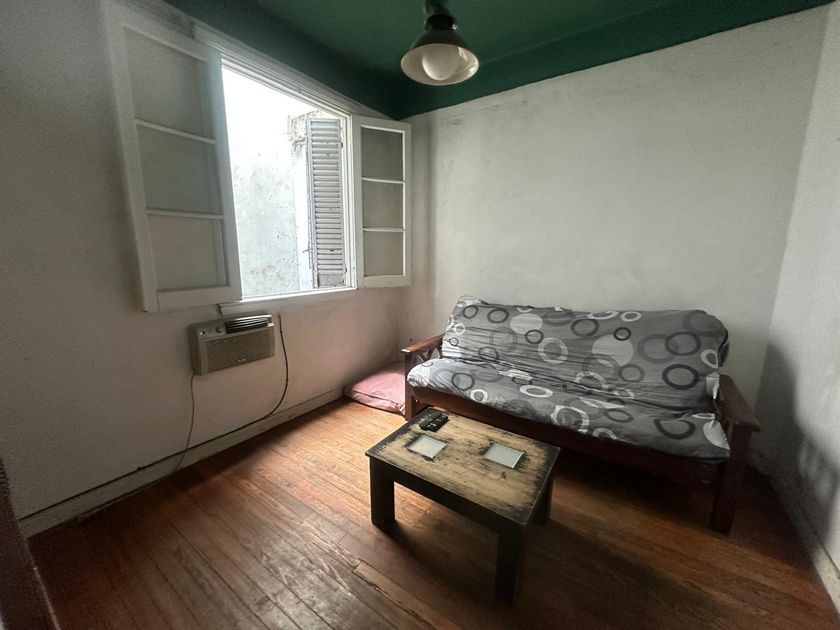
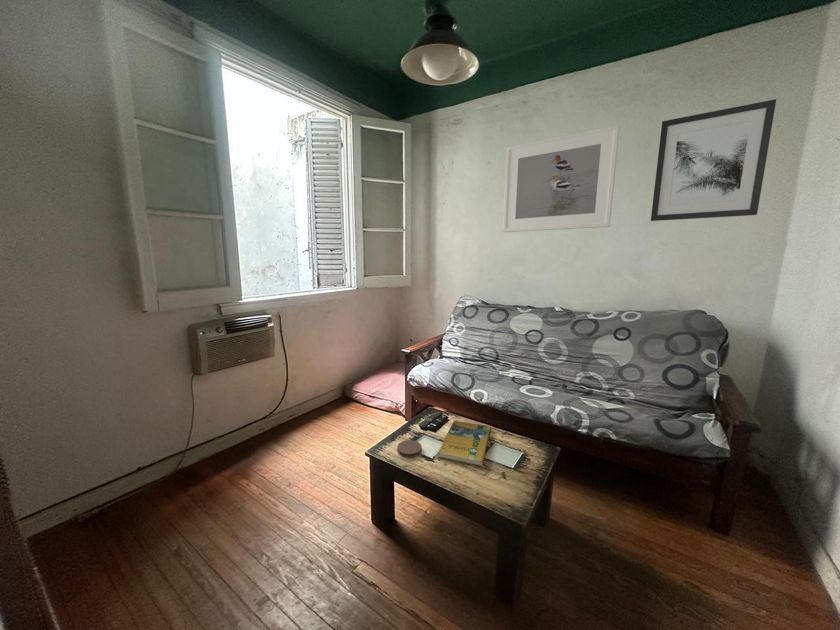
+ wall art [650,98,777,222]
+ coaster [396,439,423,458]
+ booklet [437,420,492,467]
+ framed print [502,124,621,233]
